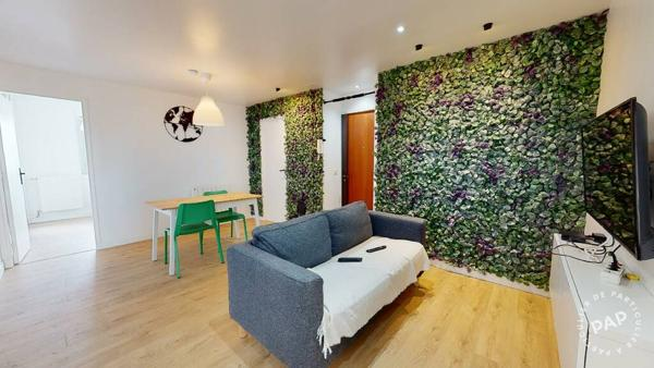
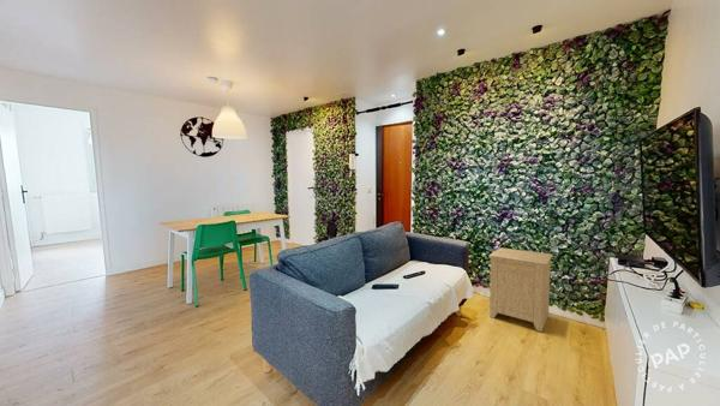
+ side table [487,246,554,333]
